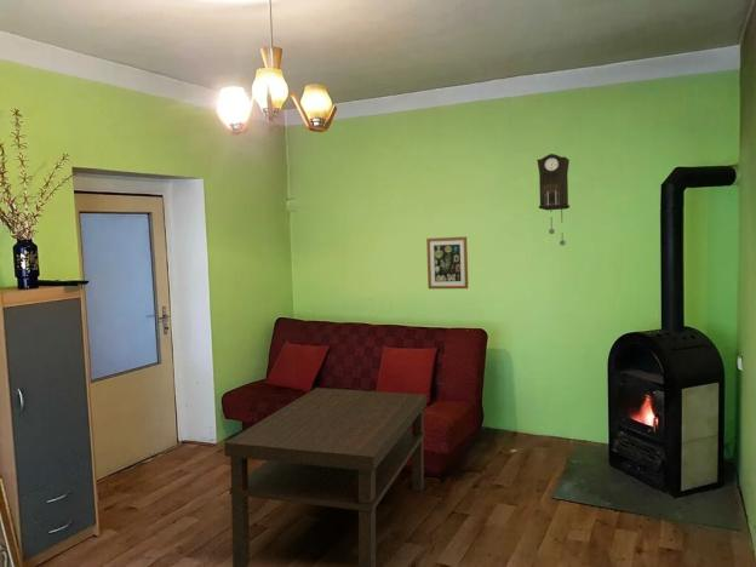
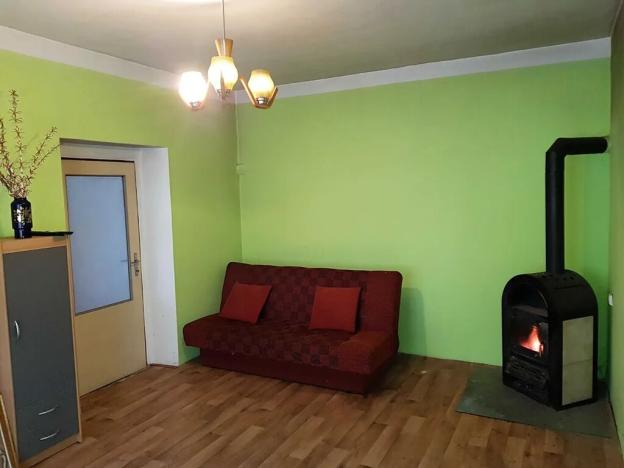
- wall art [425,235,469,290]
- pendulum clock [536,153,571,247]
- coffee table [223,386,428,567]
